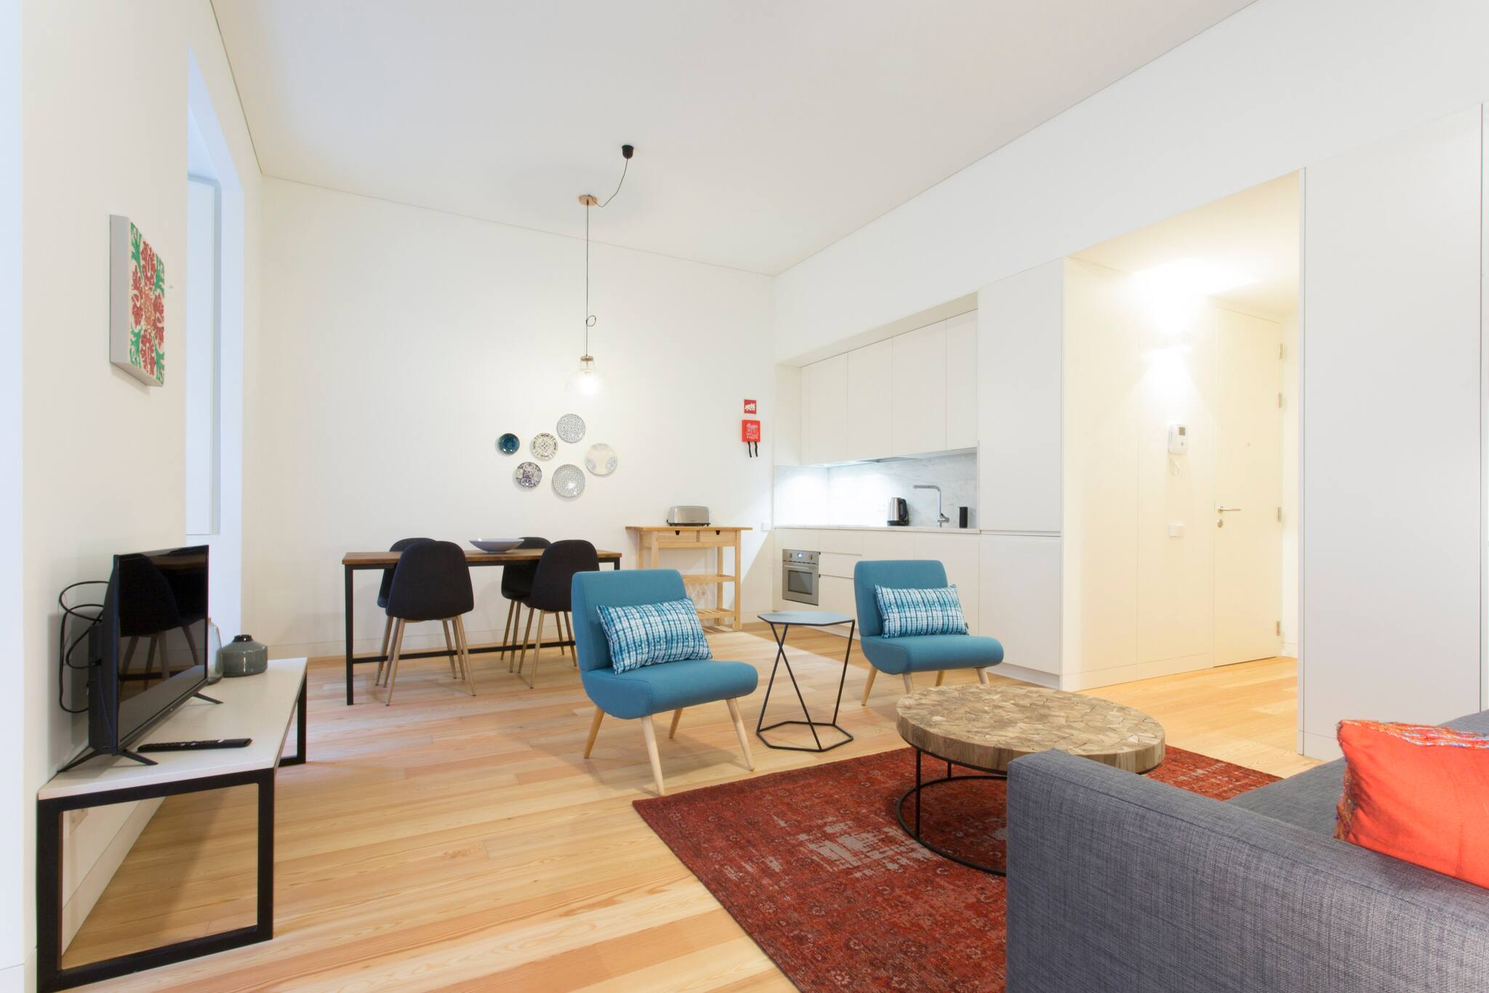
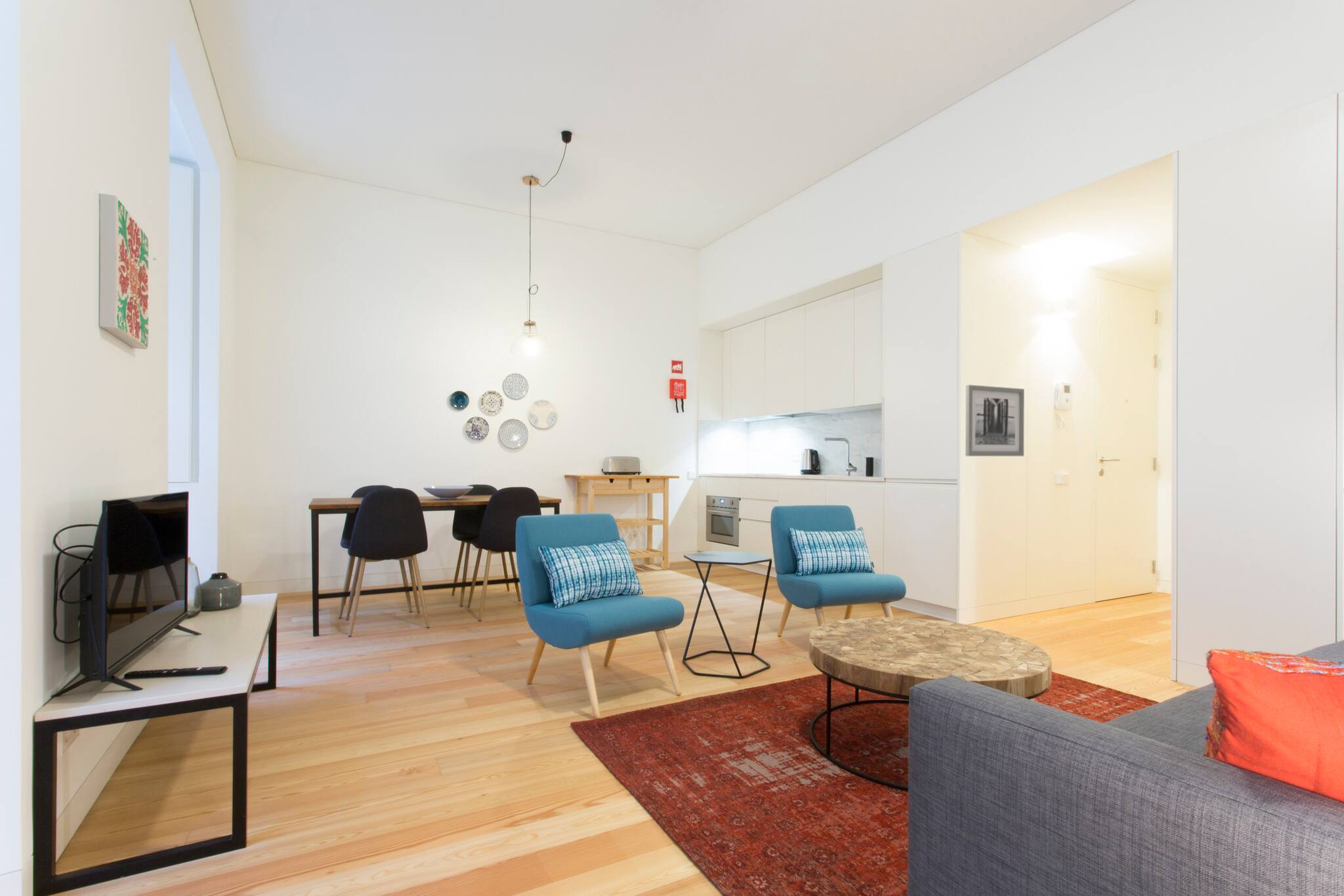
+ wall art [965,384,1025,457]
